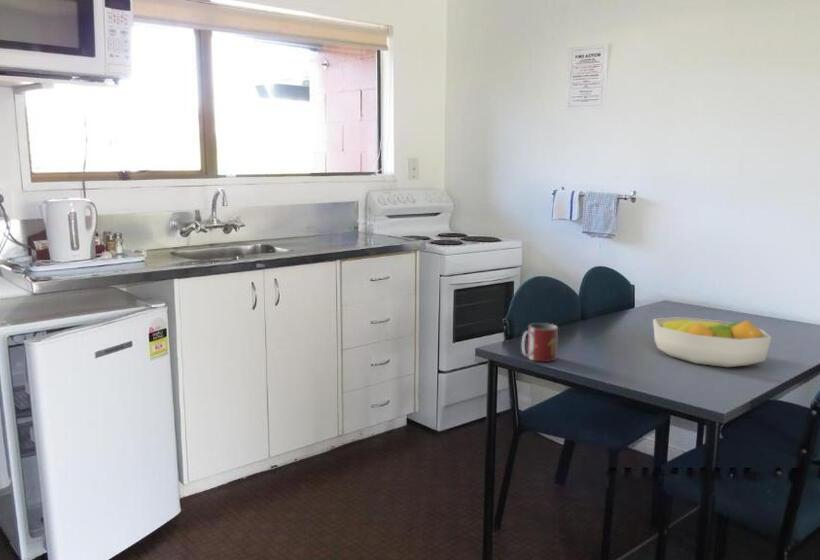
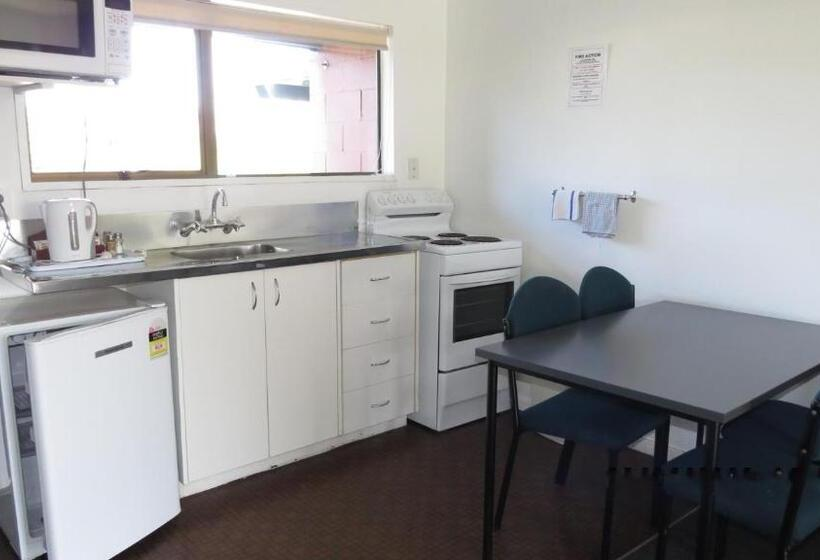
- fruit bowl [652,316,772,368]
- mug [521,322,559,363]
